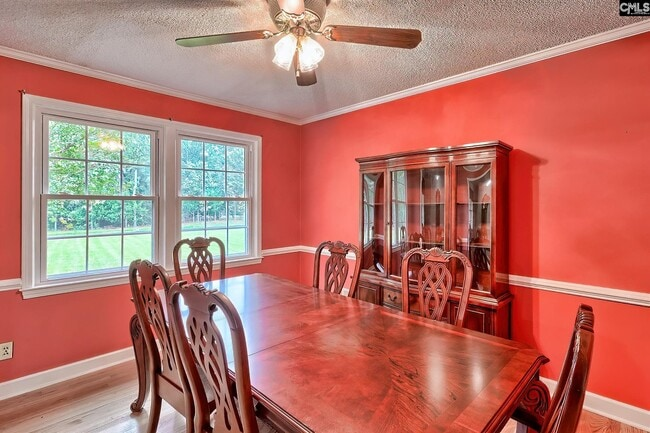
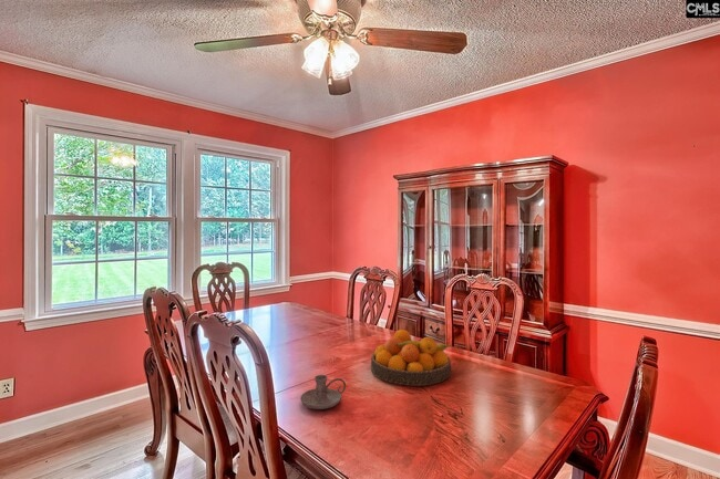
+ candle holder [300,374,347,410]
+ fruit bowl [370,329,453,387]
